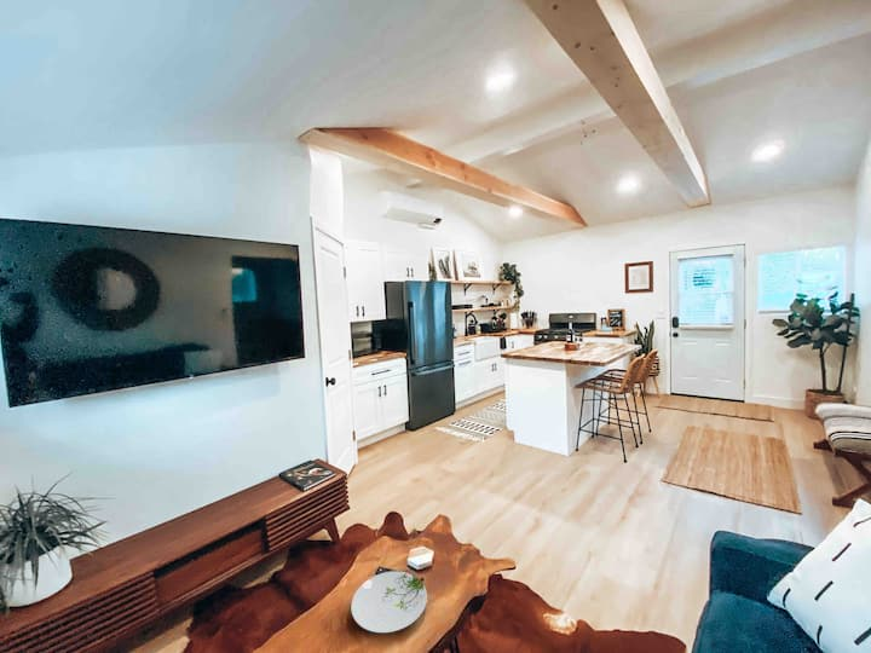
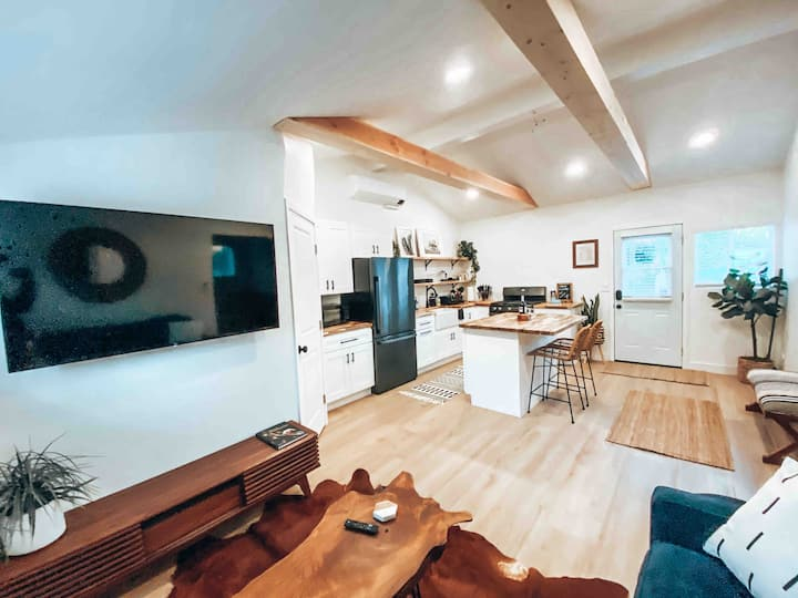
- plate [350,571,428,635]
